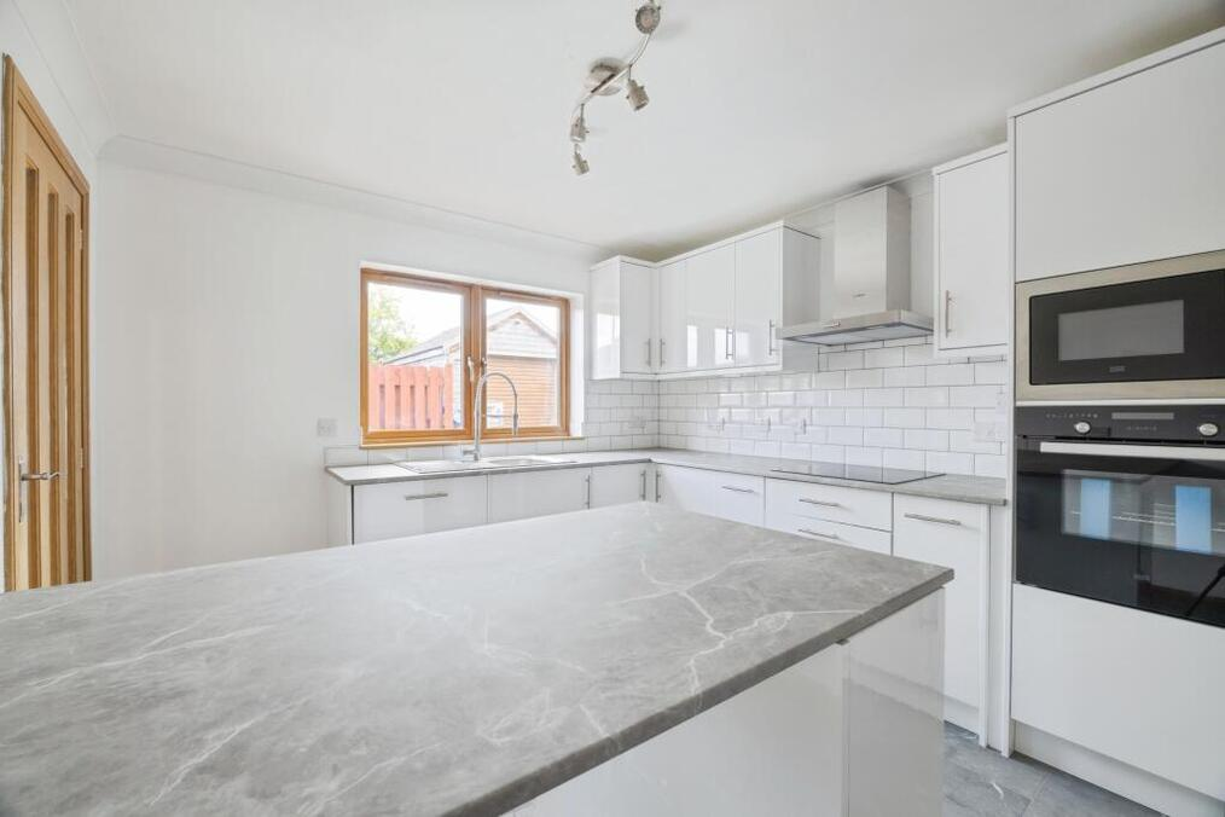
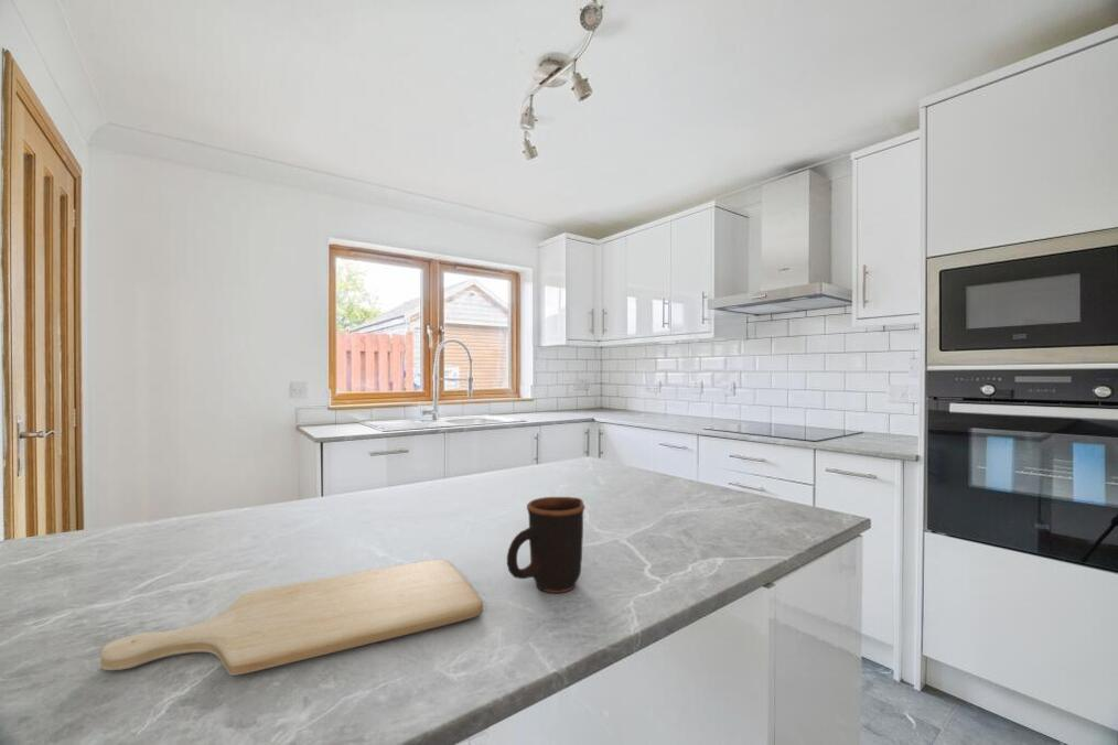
+ mug [506,496,587,594]
+ chopping board [99,559,484,677]
